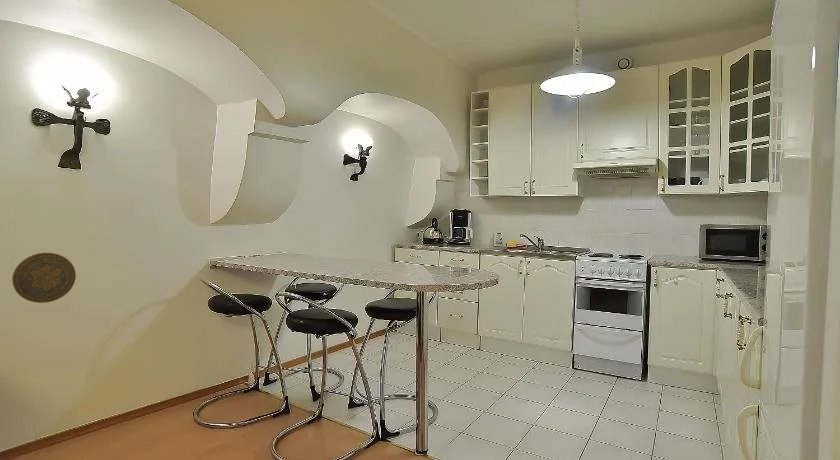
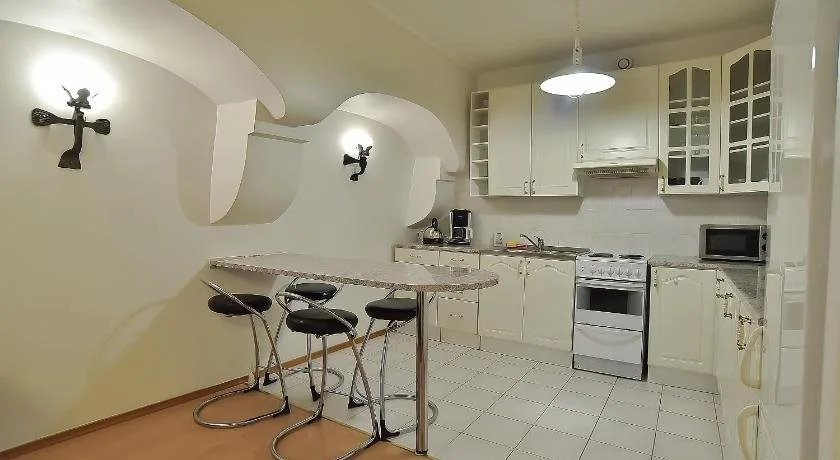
- decorative plate [11,252,77,304]
